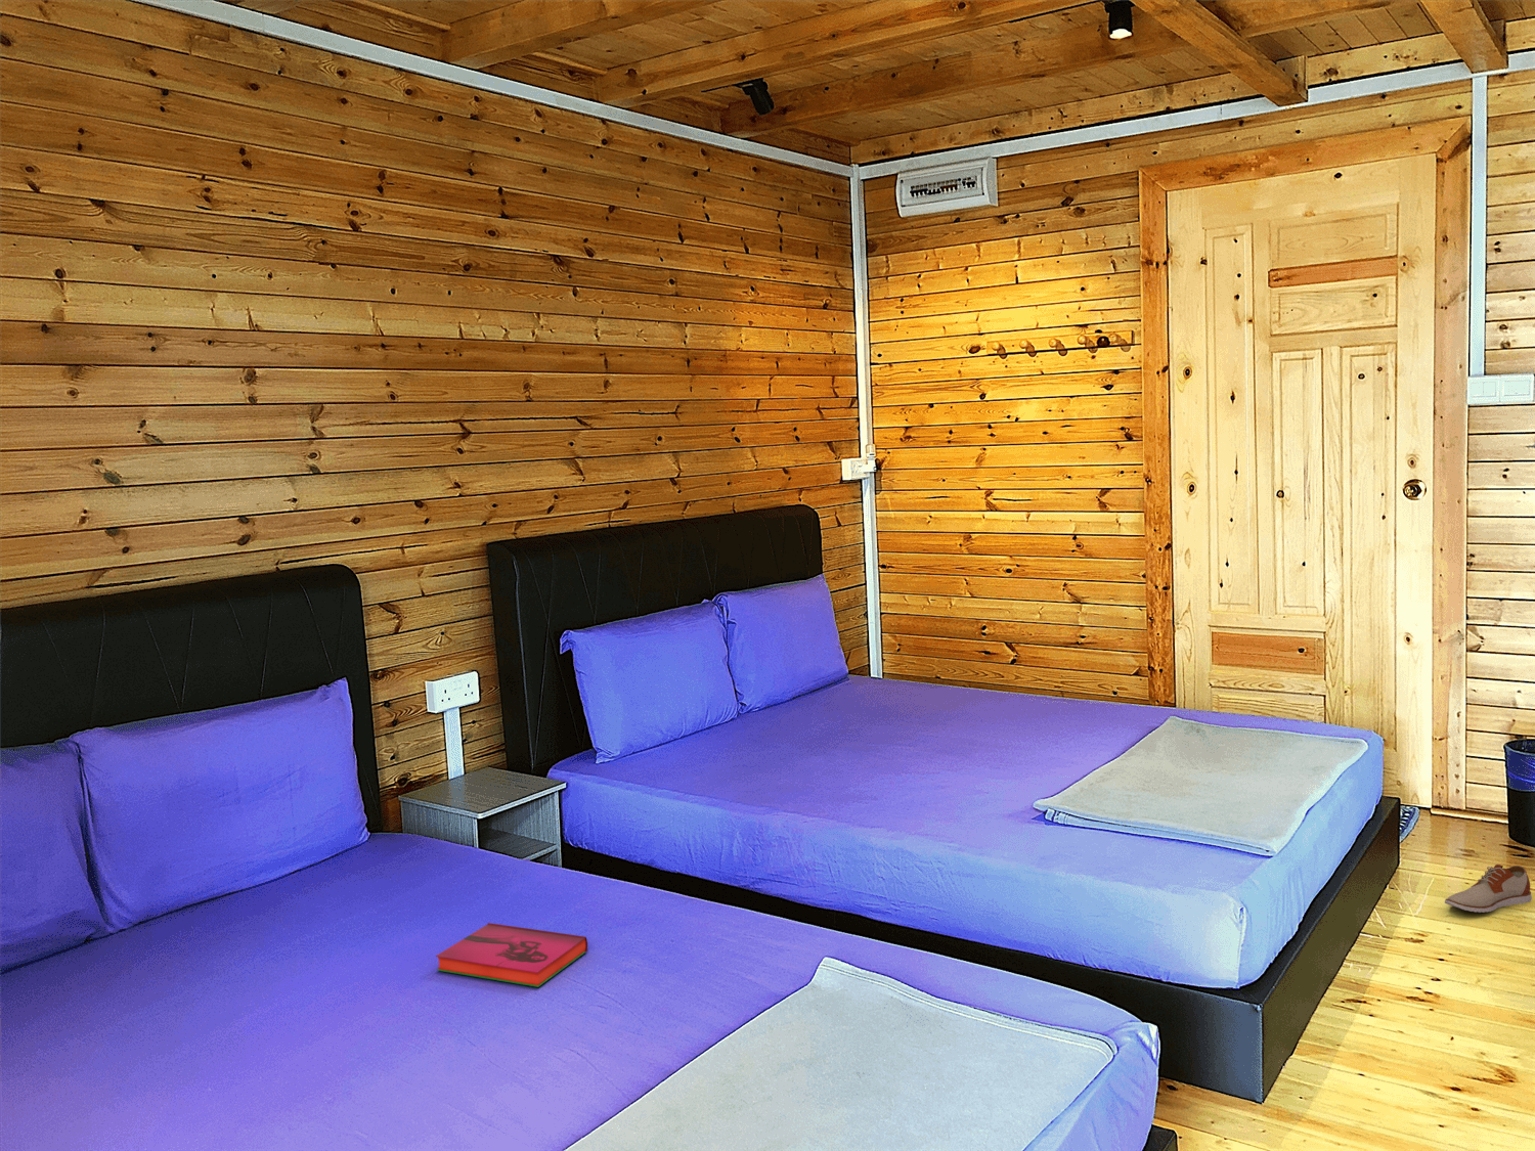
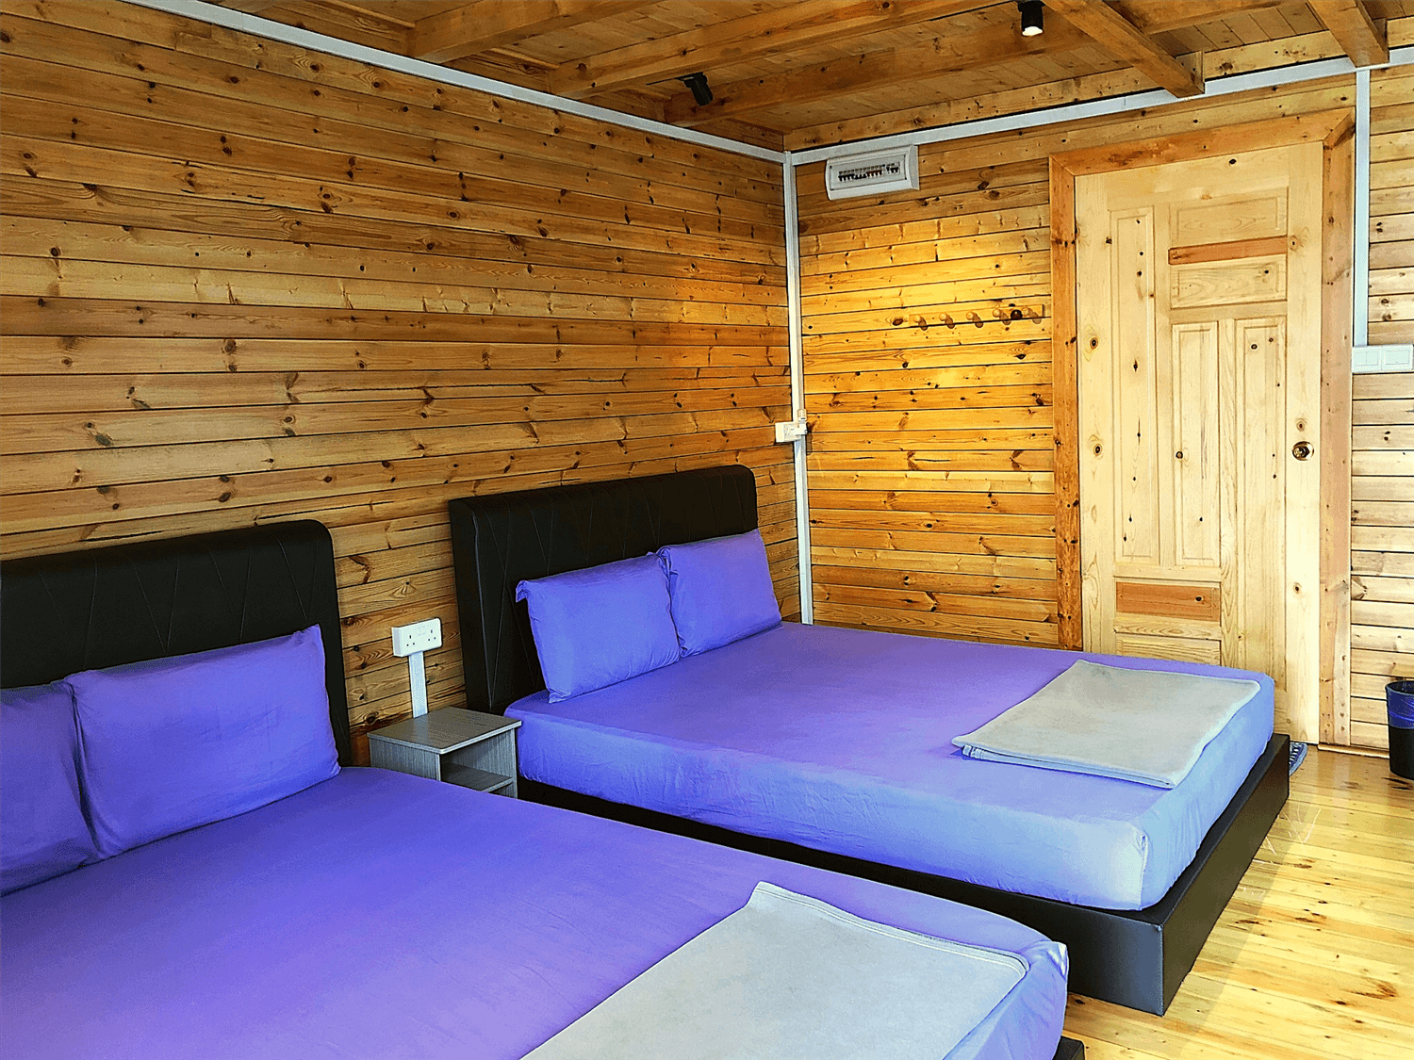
- hardback book [435,921,589,988]
- shoe [1444,863,1533,914]
